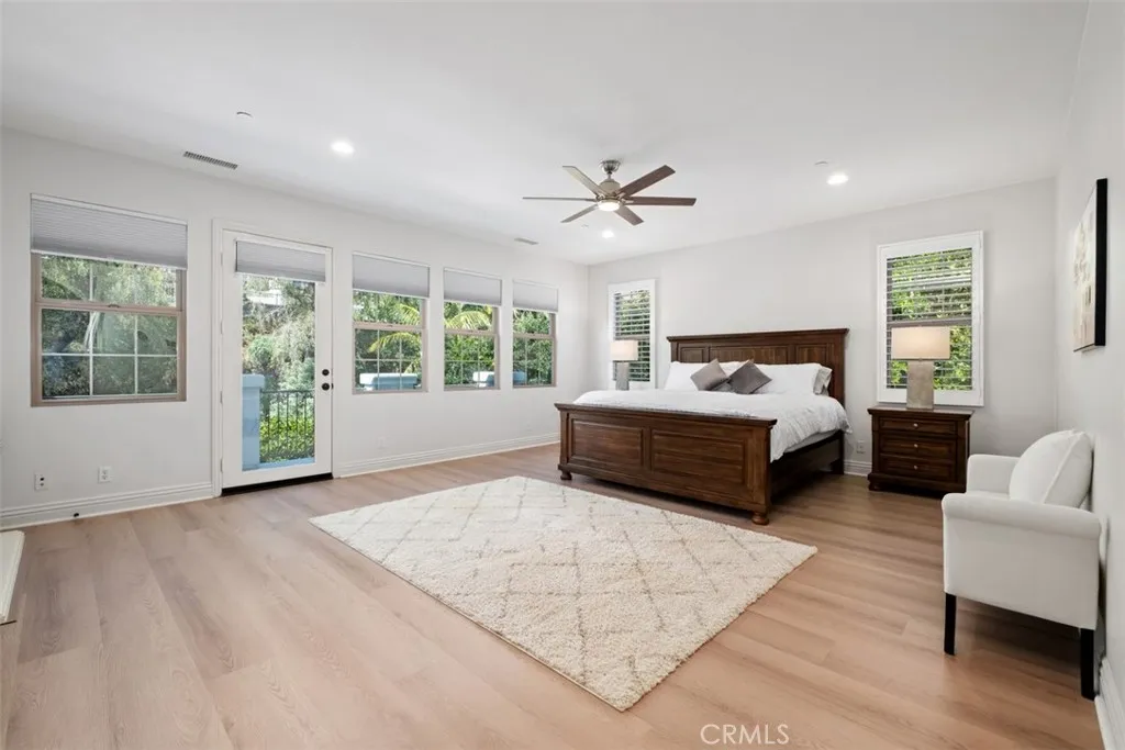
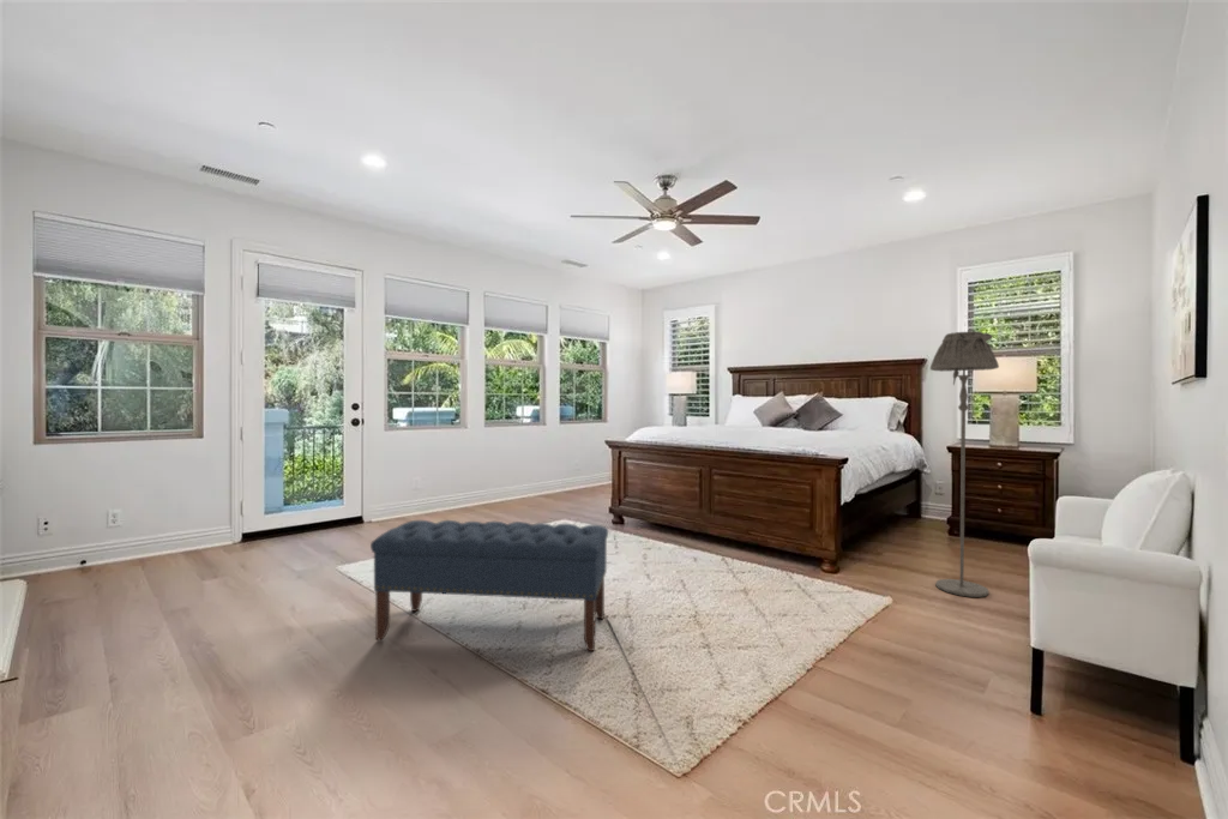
+ bench [369,519,609,652]
+ floor lamp [929,330,1000,598]
